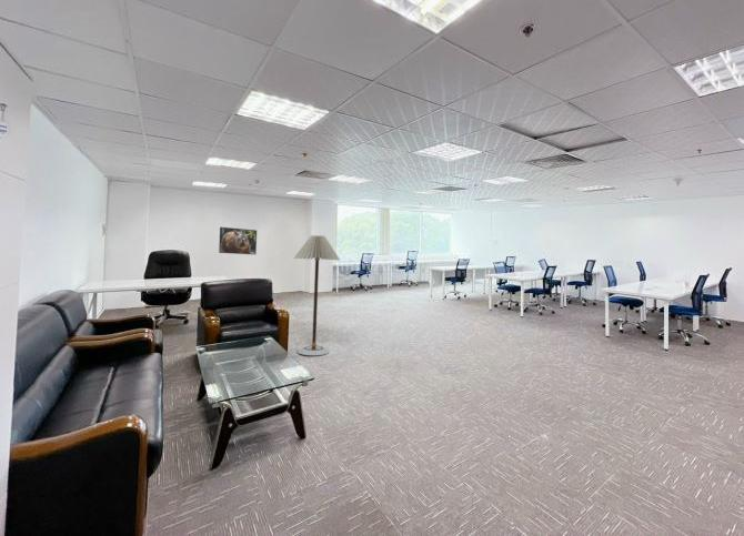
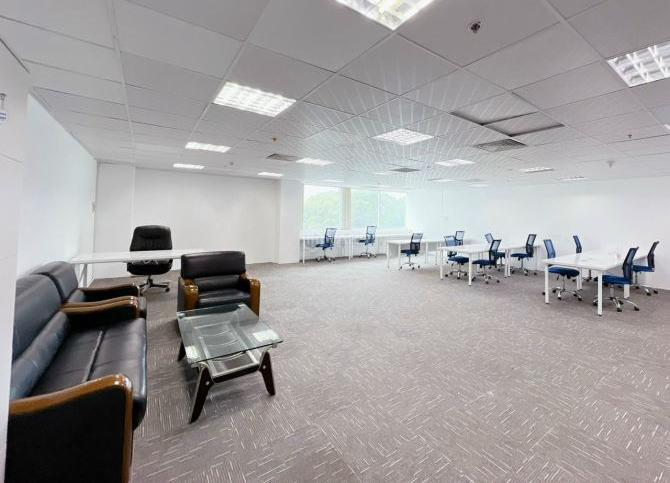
- floor lamp [293,234,341,356]
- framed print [218,226,258,255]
